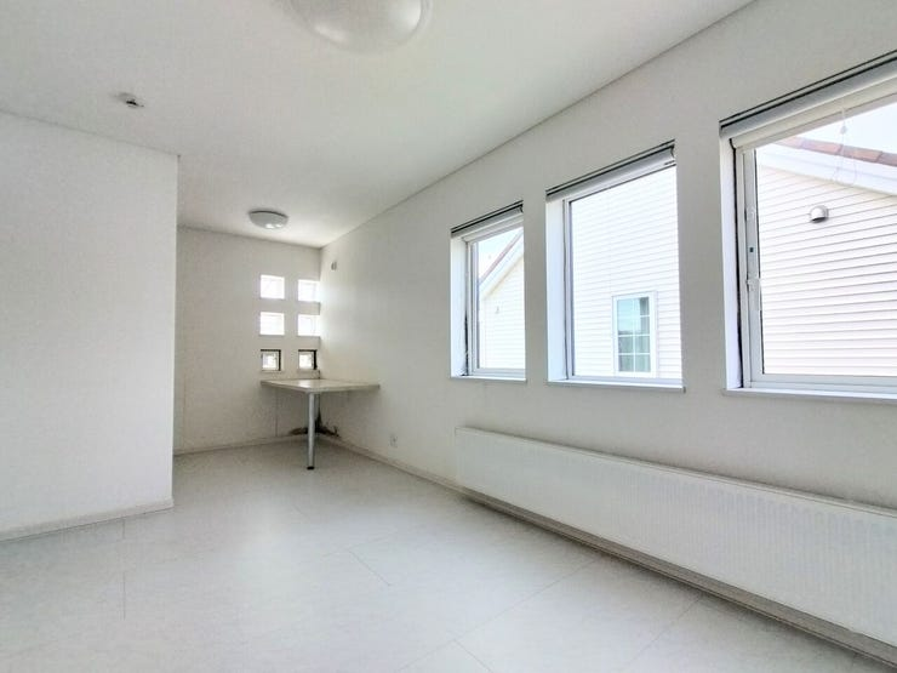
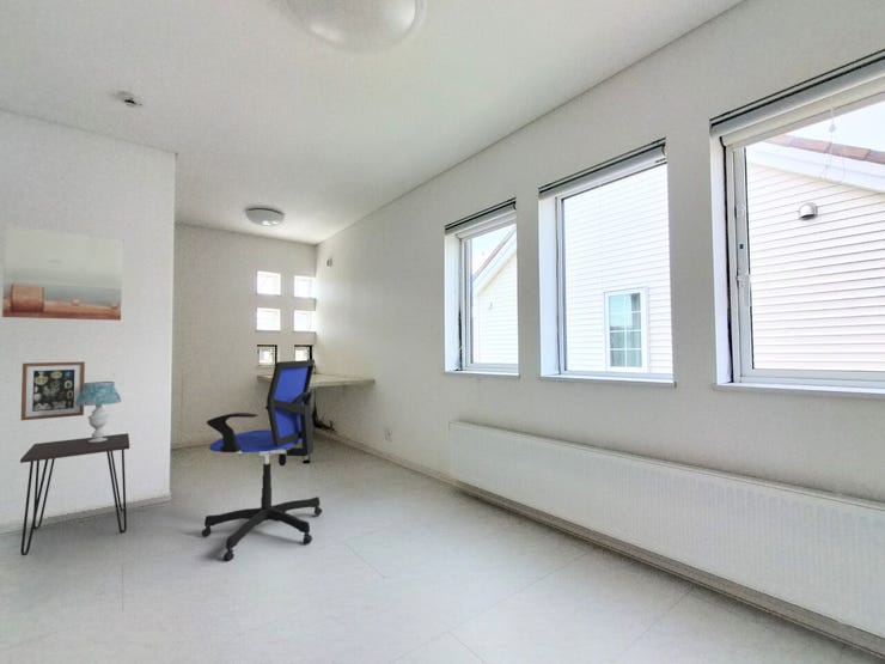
+ office chair [201,359,323,562]
+ wall art [1,224,123,322]
+ table lamp [75,380,122,443]
+ wall art [20,360,86,421]
+ desk [19,432,130,556]
